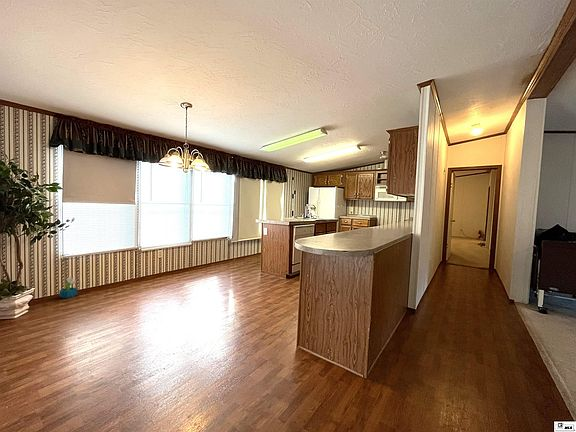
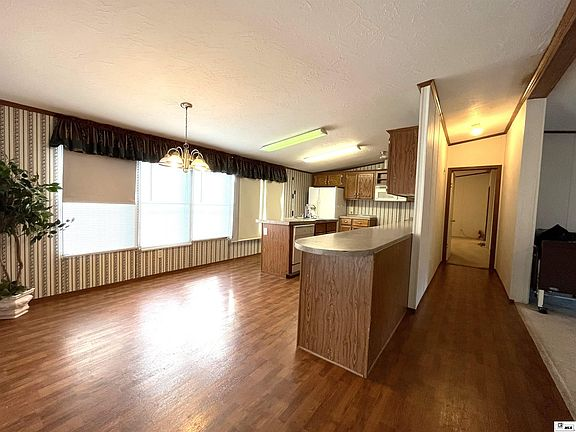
- decorative plant [58,276,78,299]
